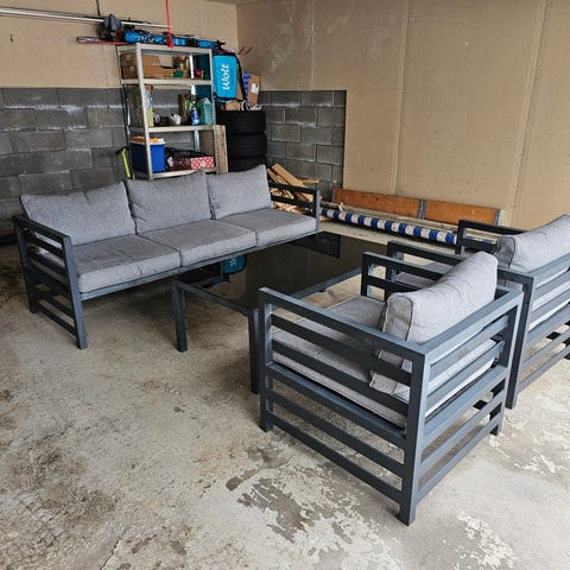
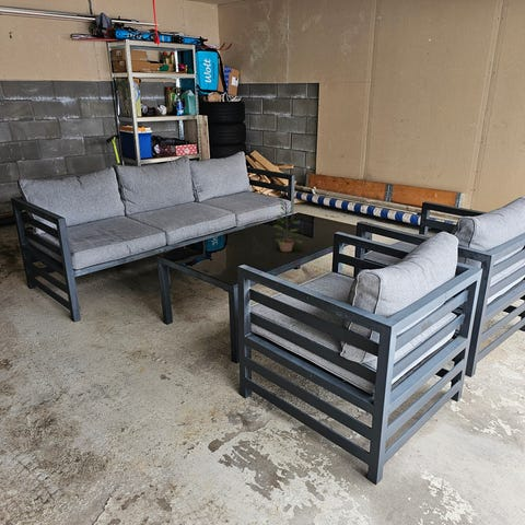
+ plant [273,198,303,253]
